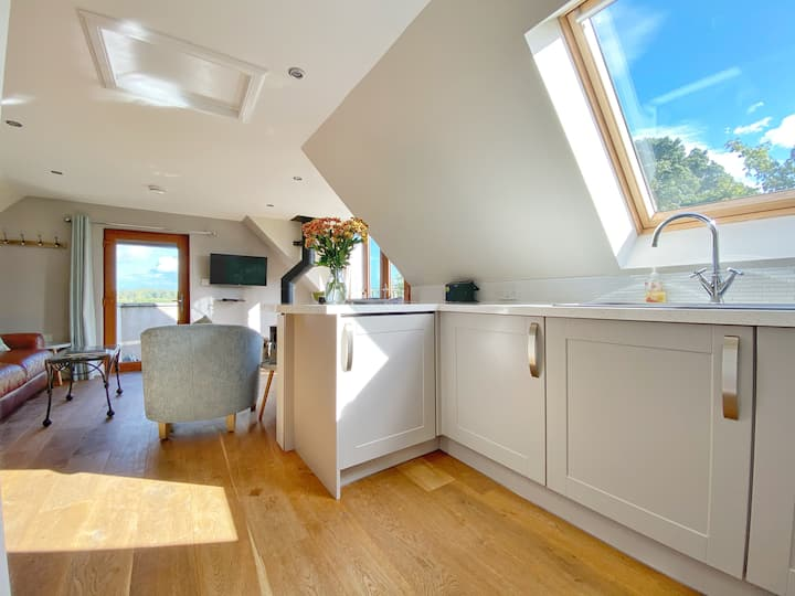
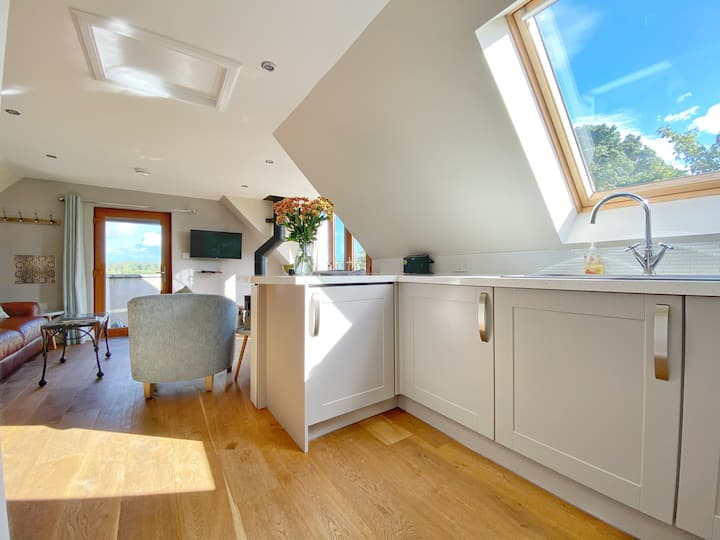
+ wall art [13,254,57,285]
